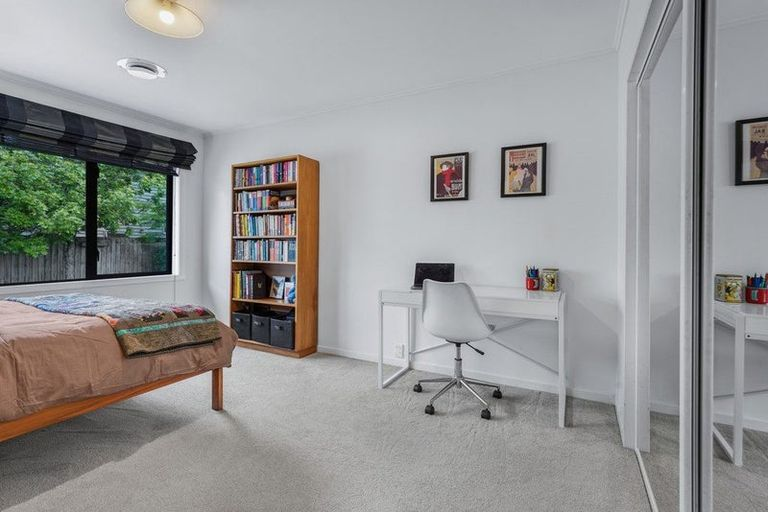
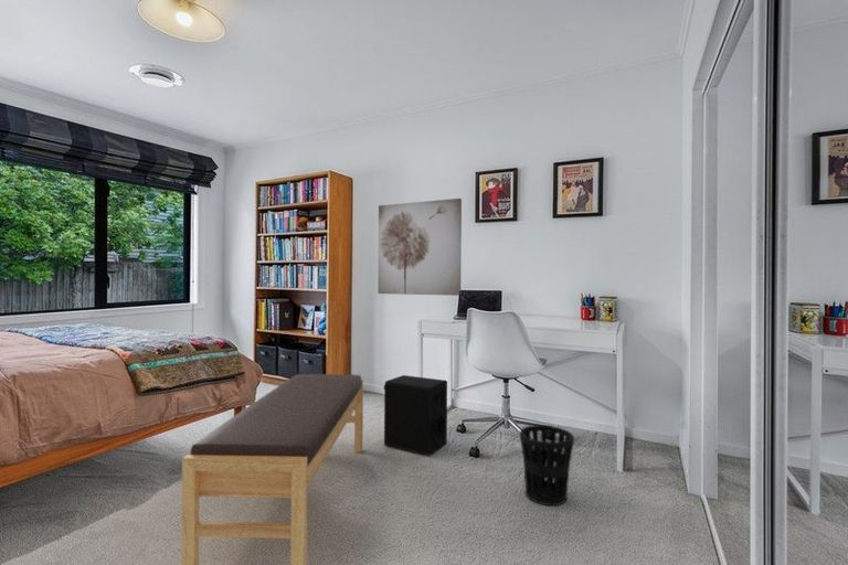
+ wall art [377,198,463,297]
+ speaker [383,374,448,457]
+ bench [180,373,364,565]
+ wastebasket [519,424,575,507]
